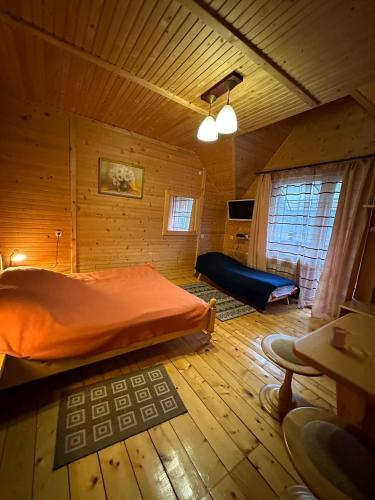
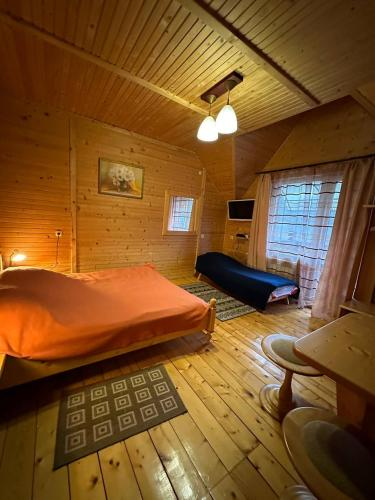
- candle [329,326,348,349]
